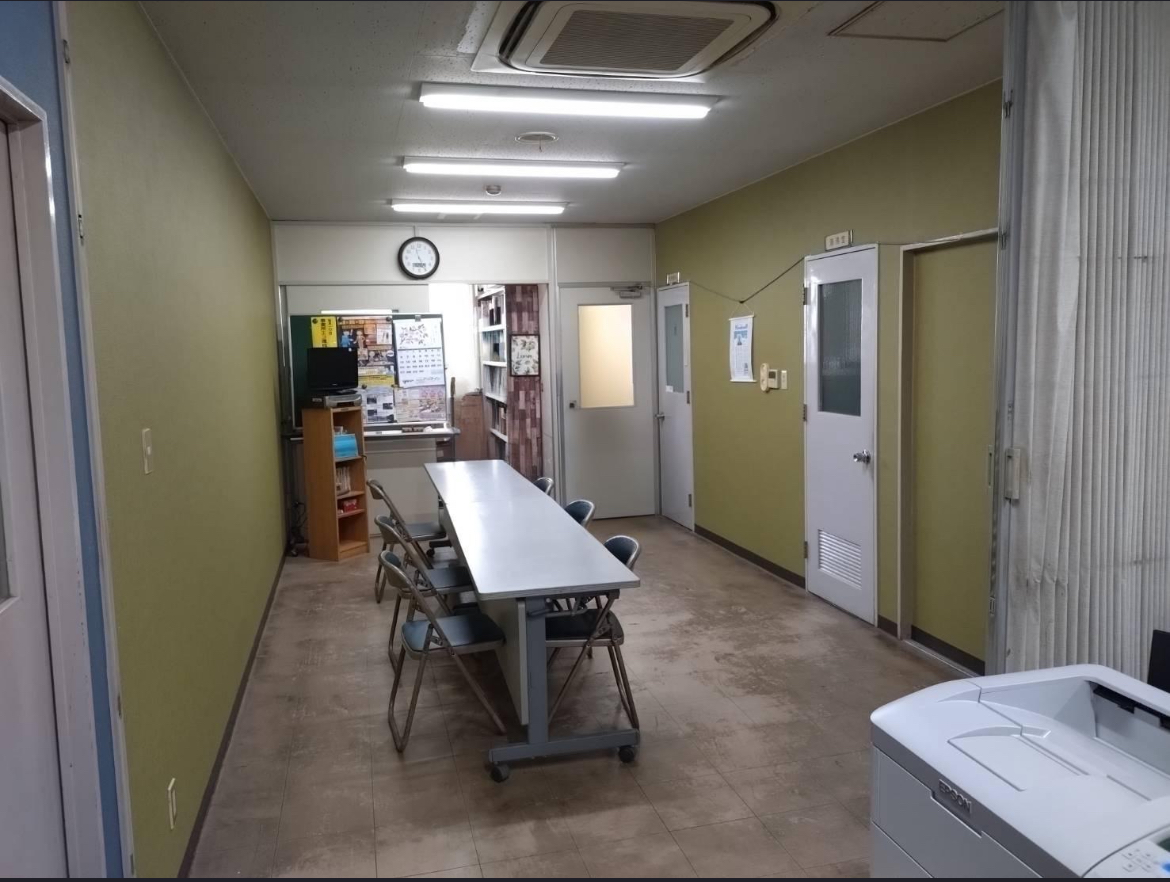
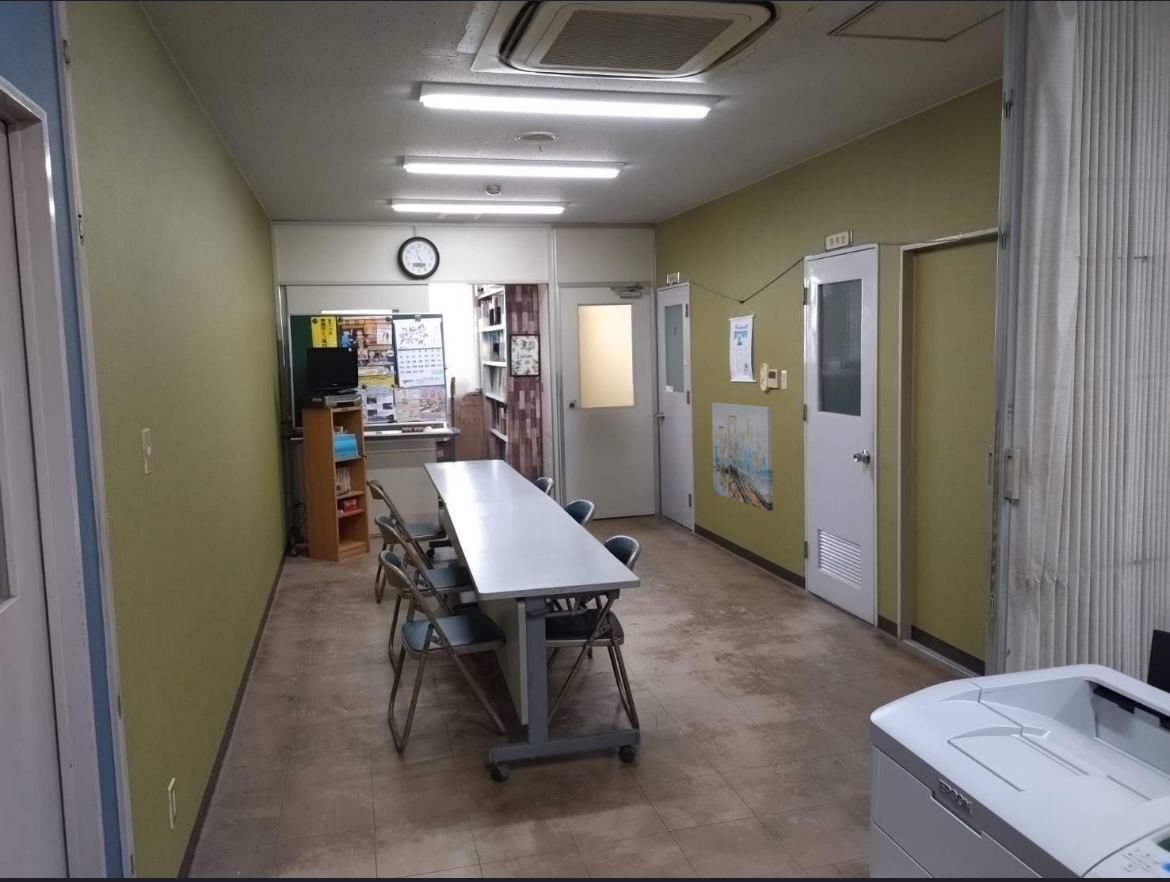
+ wall art [711,402,774,512]
